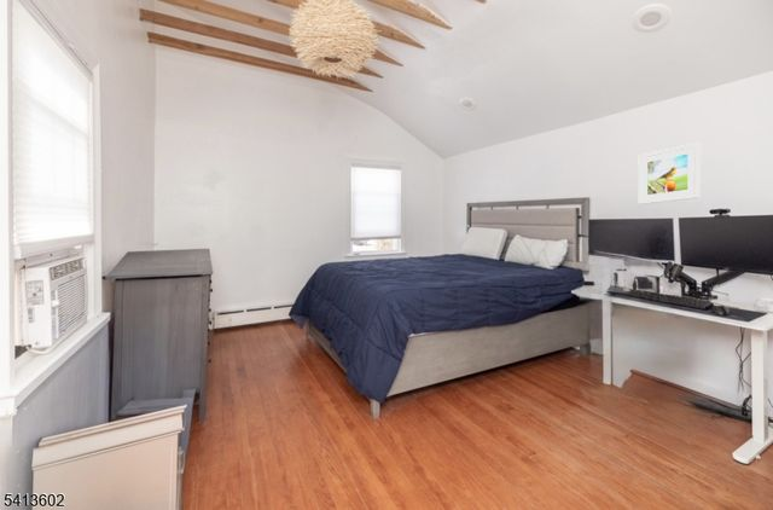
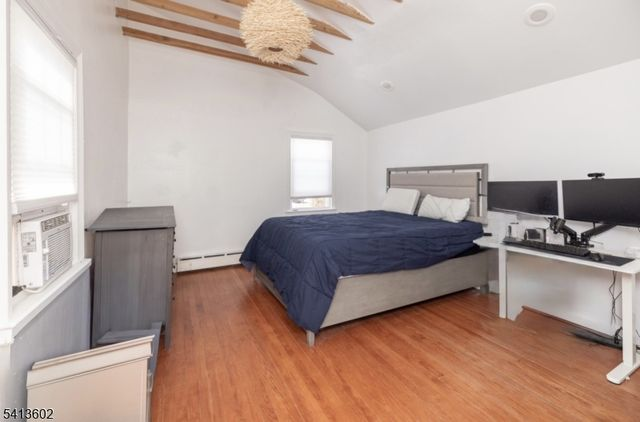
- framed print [637,141,702,205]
